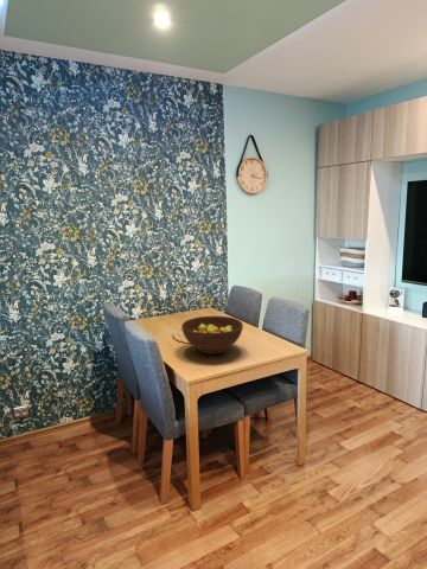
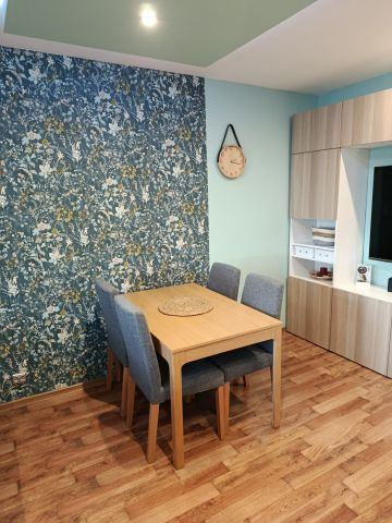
- fruit bowl [180,315,244,356]
